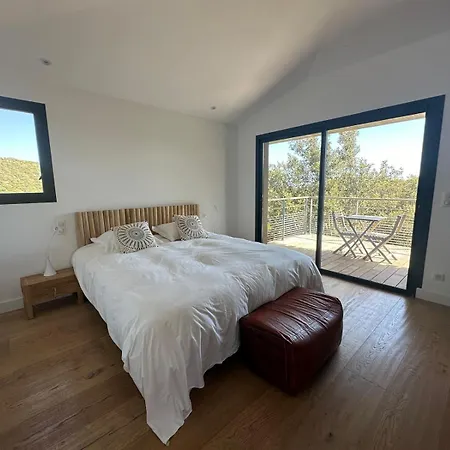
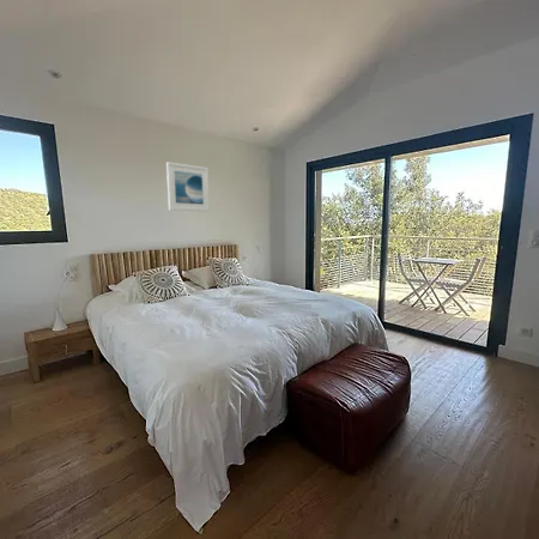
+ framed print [165,161,211,212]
